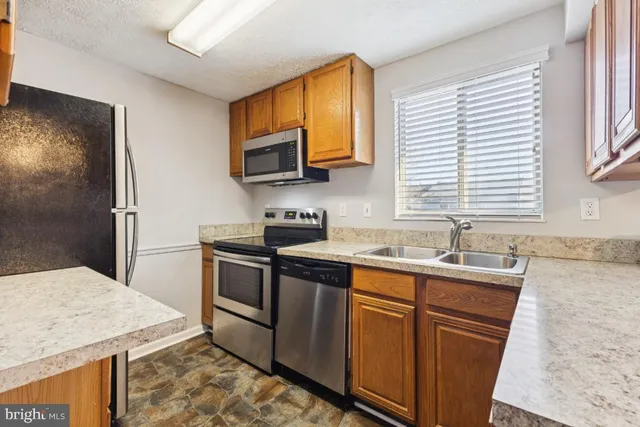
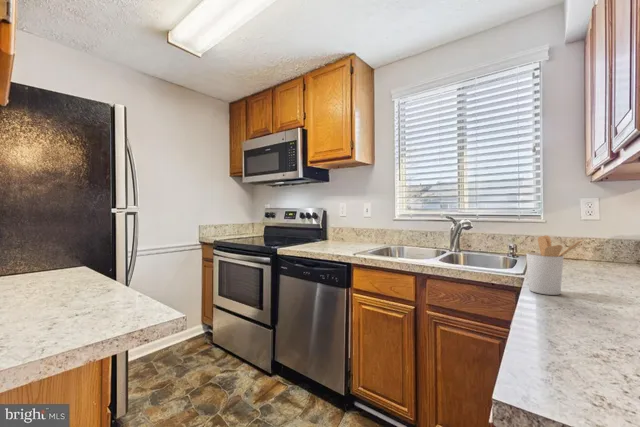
+ utensil holder [525,234,584,296]
